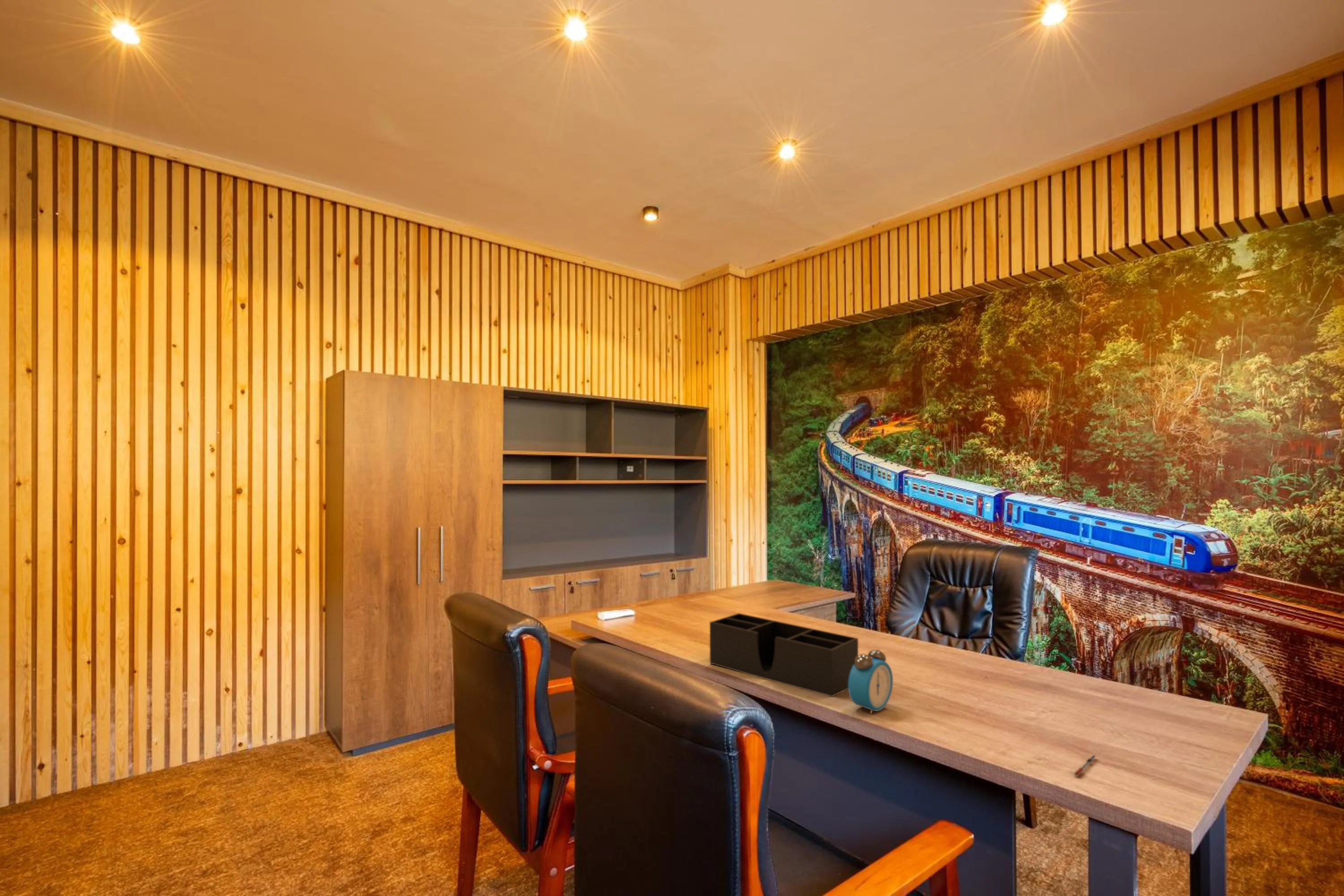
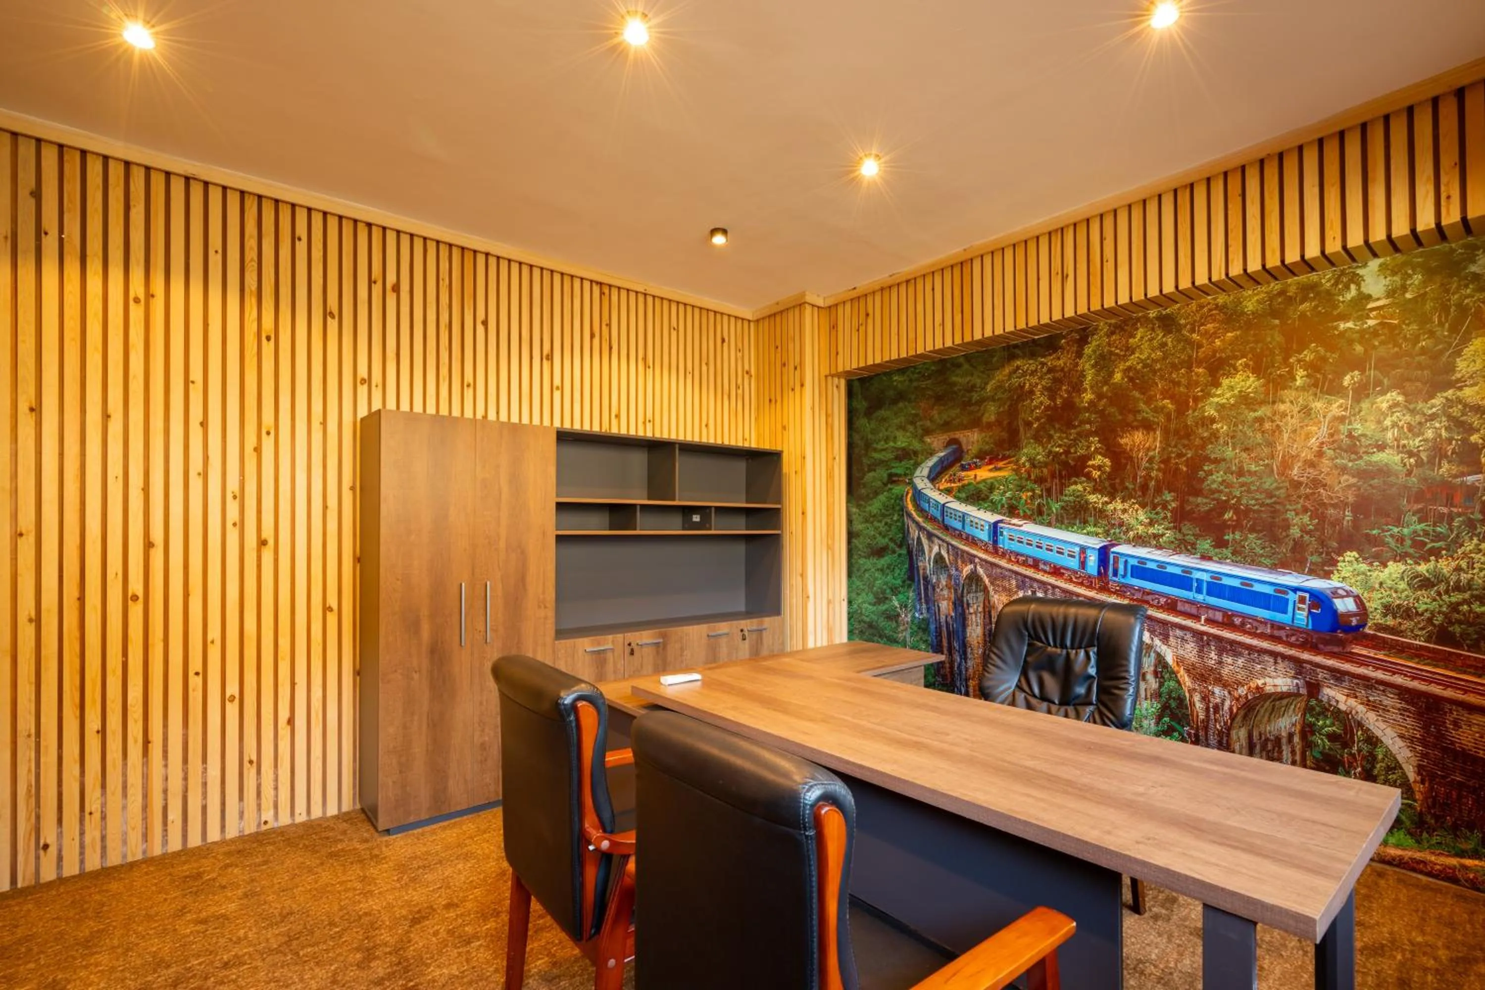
- pen [1073,754,1097,776]
- desk organizer [709,613,859,697]
- alarm clock [848,649,893,715]
